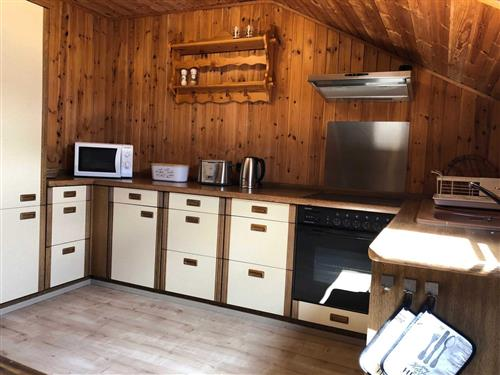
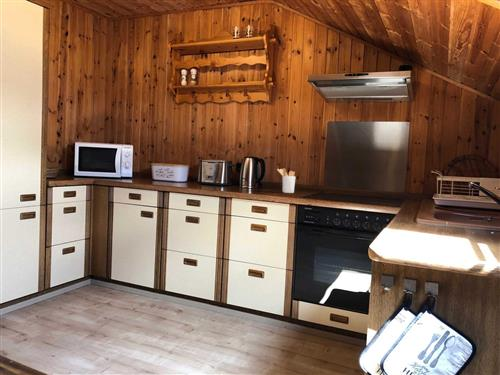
+ utensil holder [276,167,296,194]
